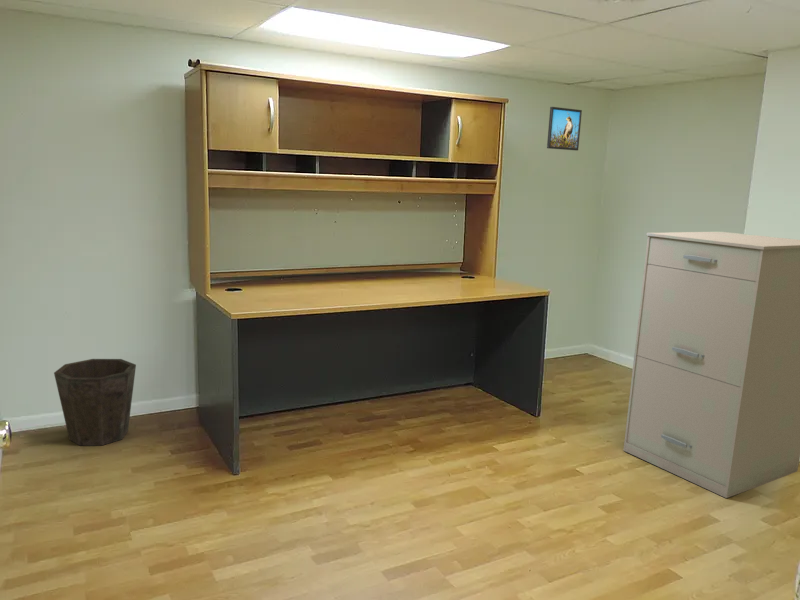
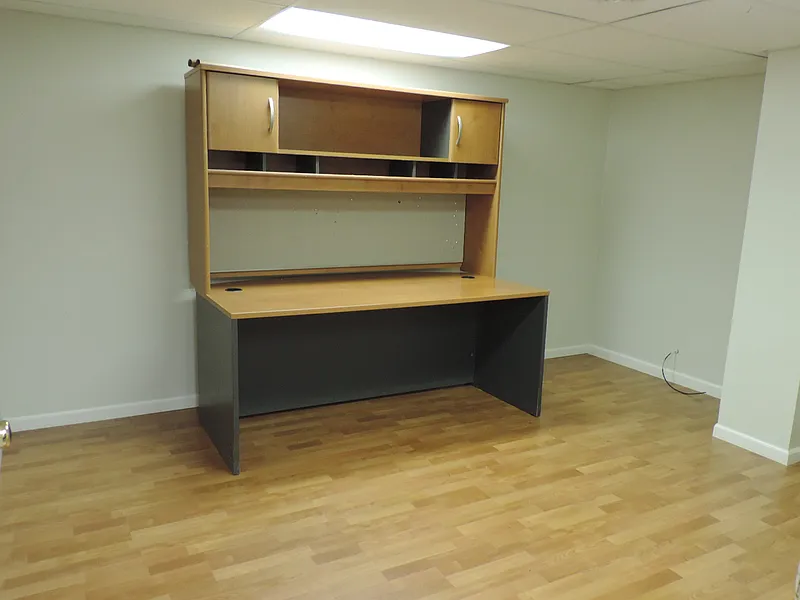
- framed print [546,106,583,151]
- waste bin [53,358,137,447]
- filing cabinet [623,231,800,499]
